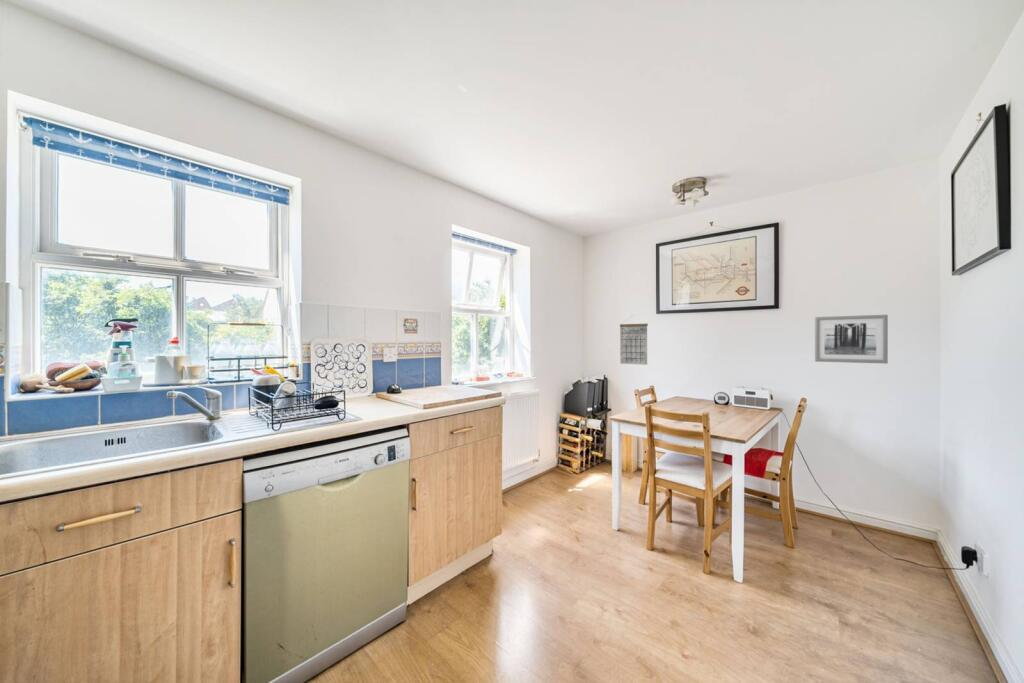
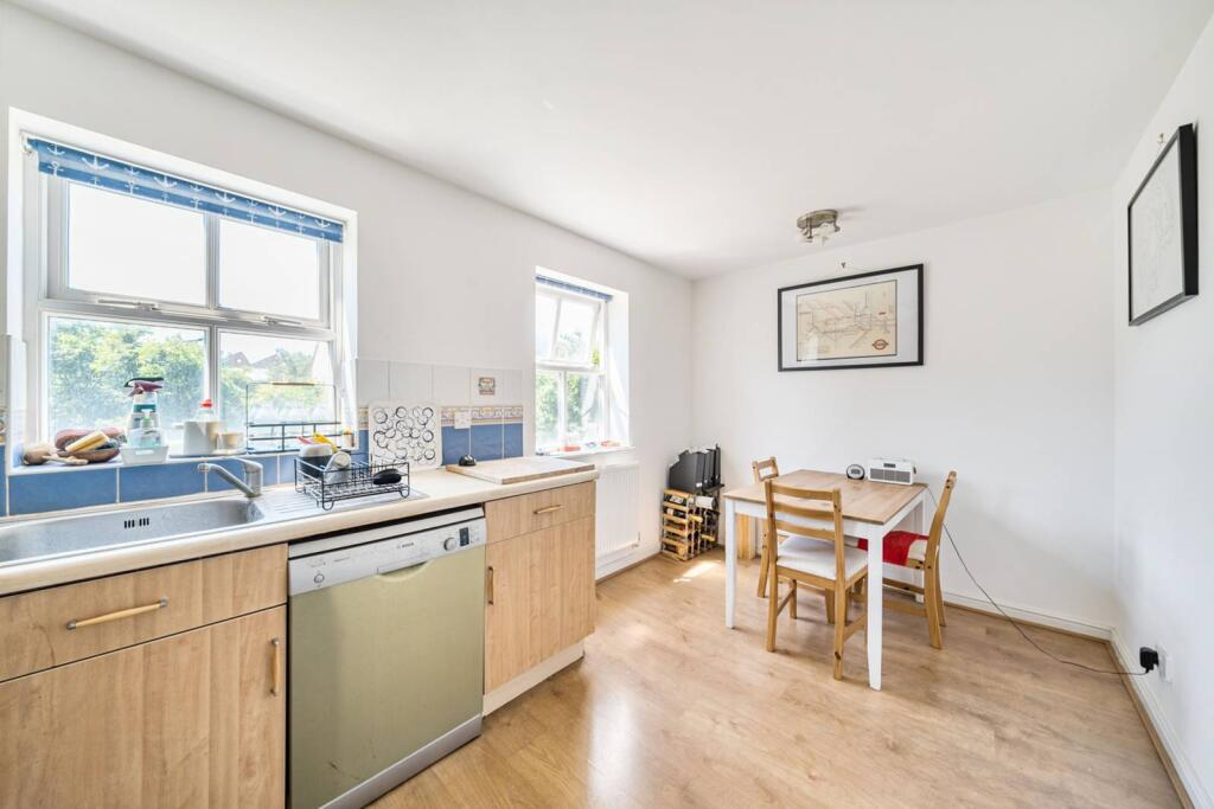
- calendar [619,314,649,366]
- wall art [814,314,889,365]
